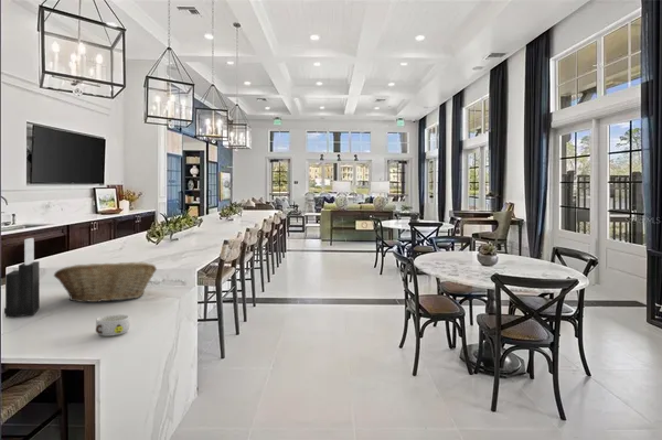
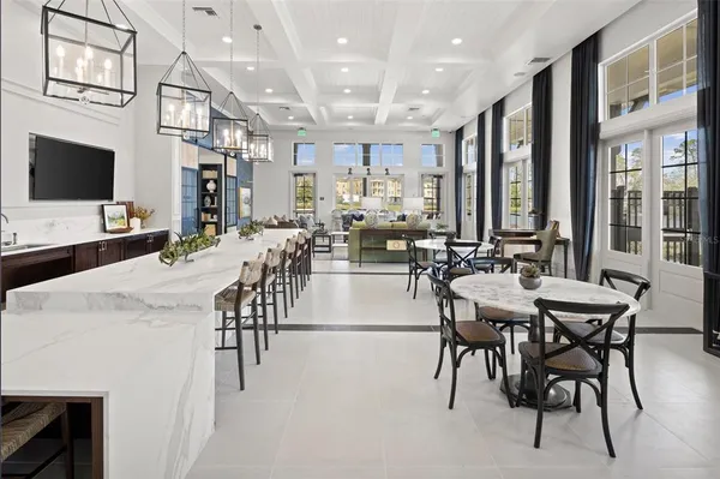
- fruit basket [53,261,158,303]
- bowl [95,314,130,337]
- knife block [3,237,41,319]
